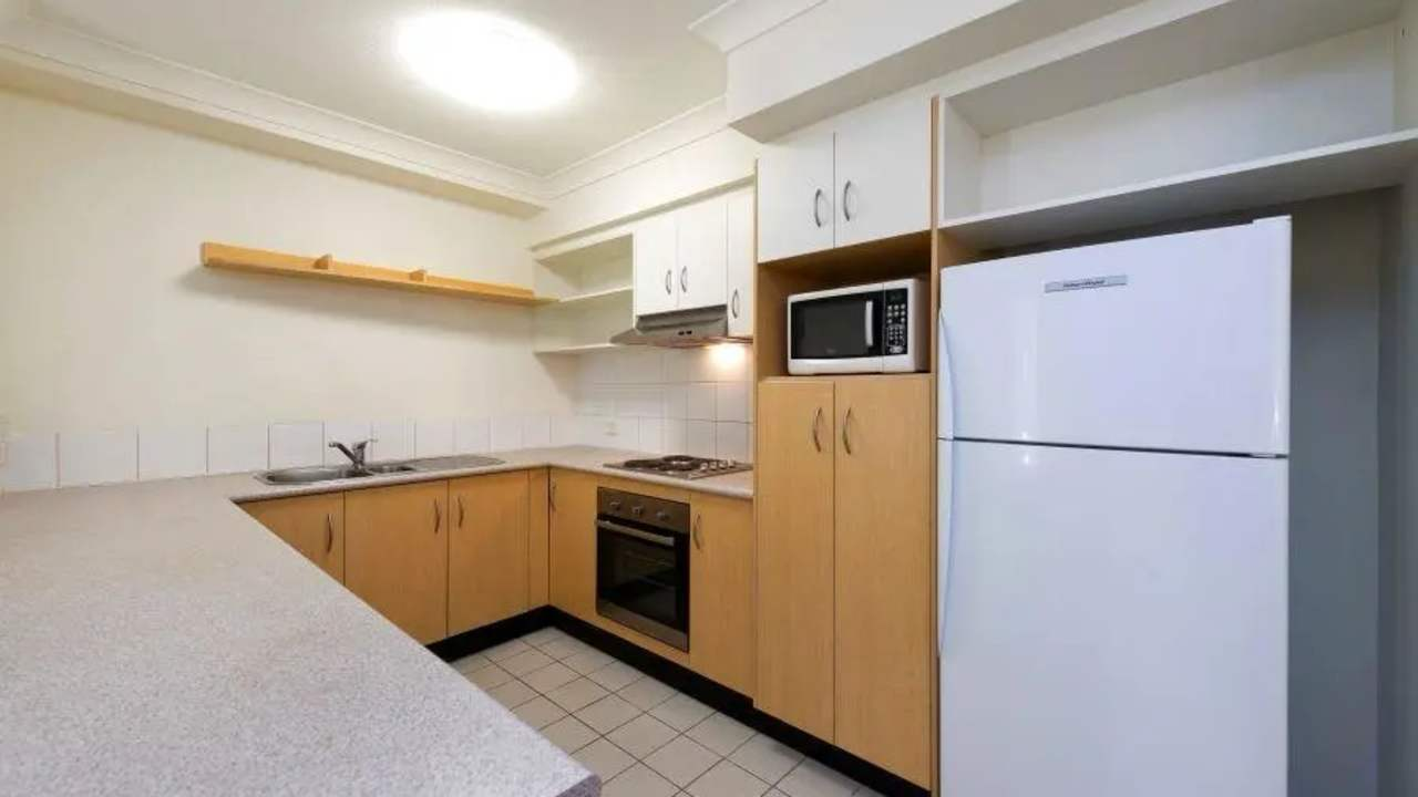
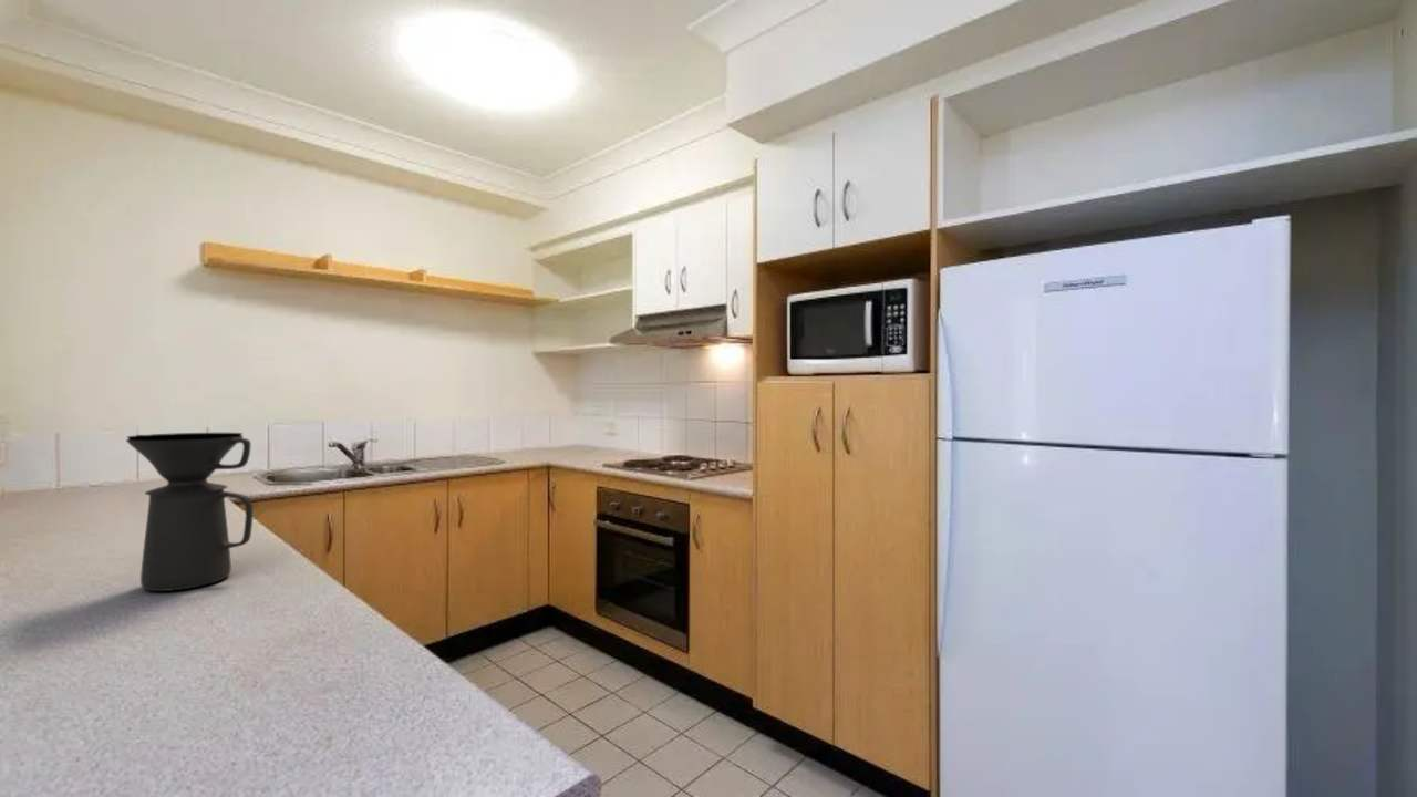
+ coffee maker [125,432,254,592]
